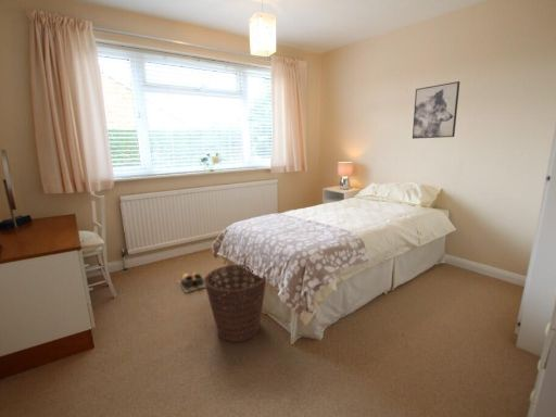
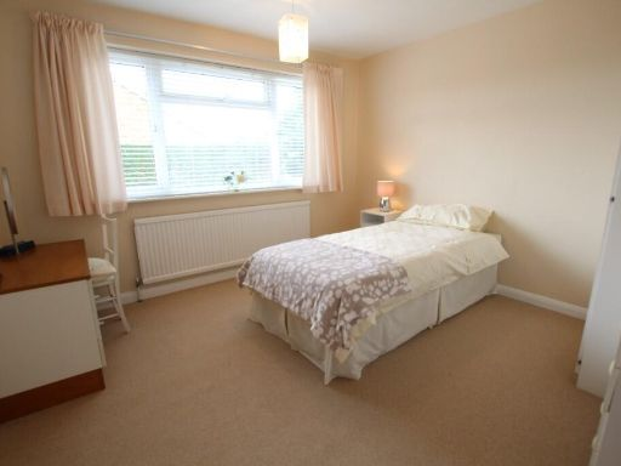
- basket [203,263,267,343]
- wall art [412,80,460,140]
- shoes [177,271,205,294]
